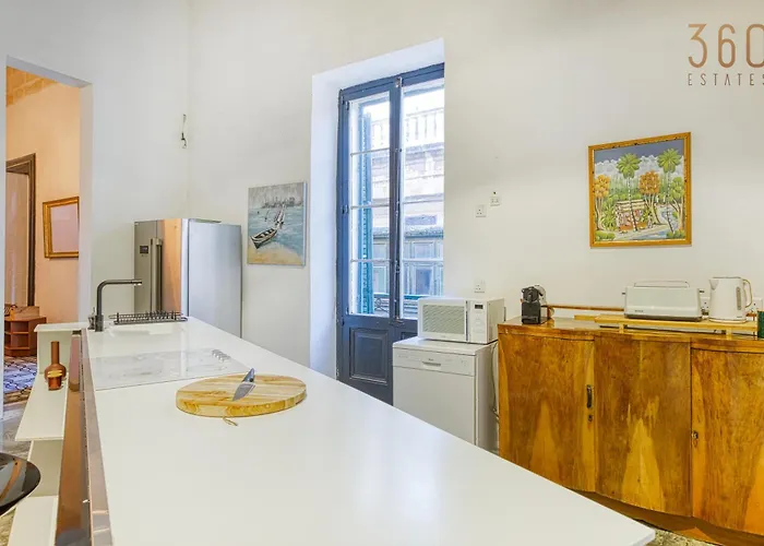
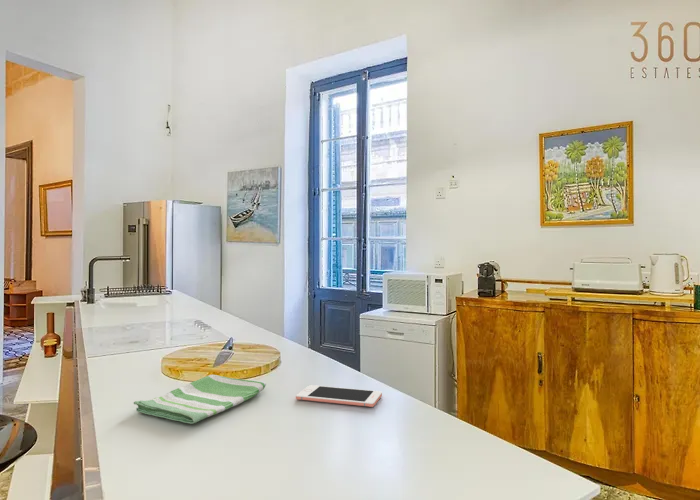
+ dish towel [133,374,267,425]
+ cell phone [295,384,383,408]
